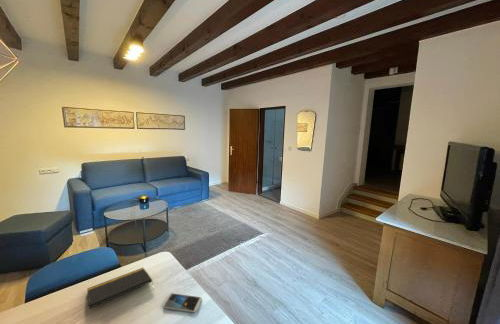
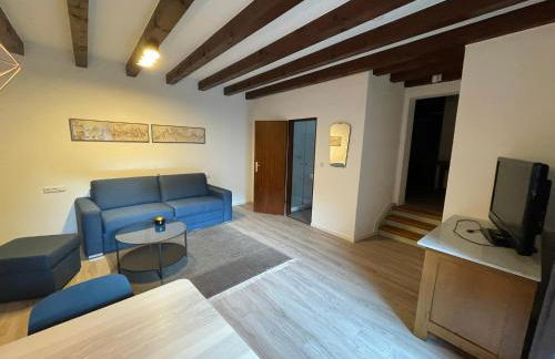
- notepad [86,267,154,310]
- smartphone [161,292,203,313]
